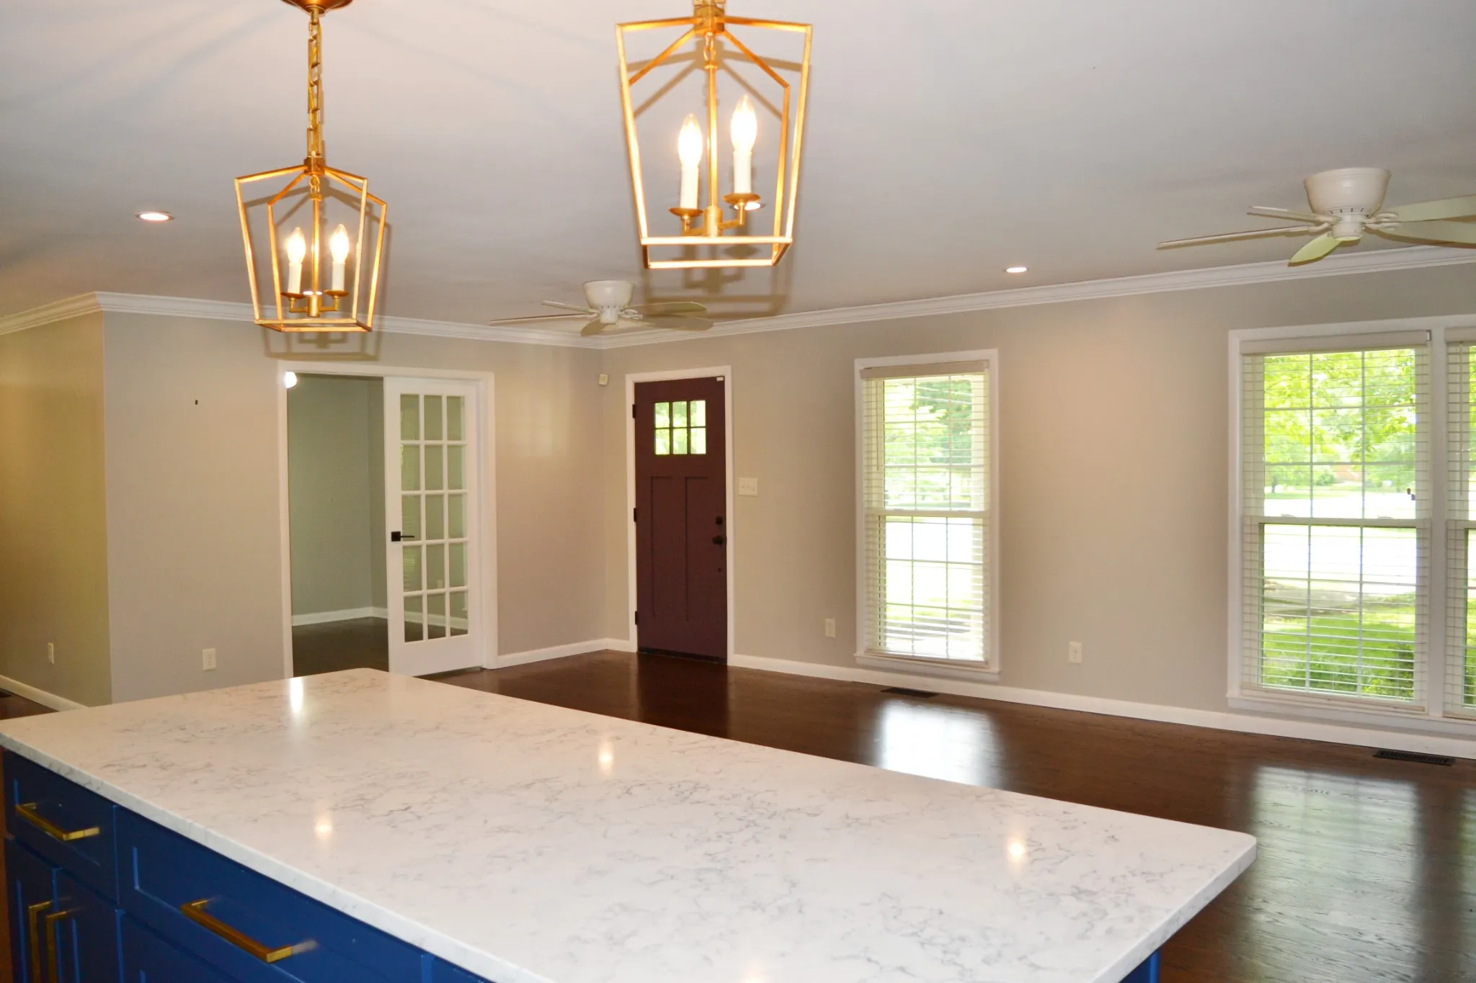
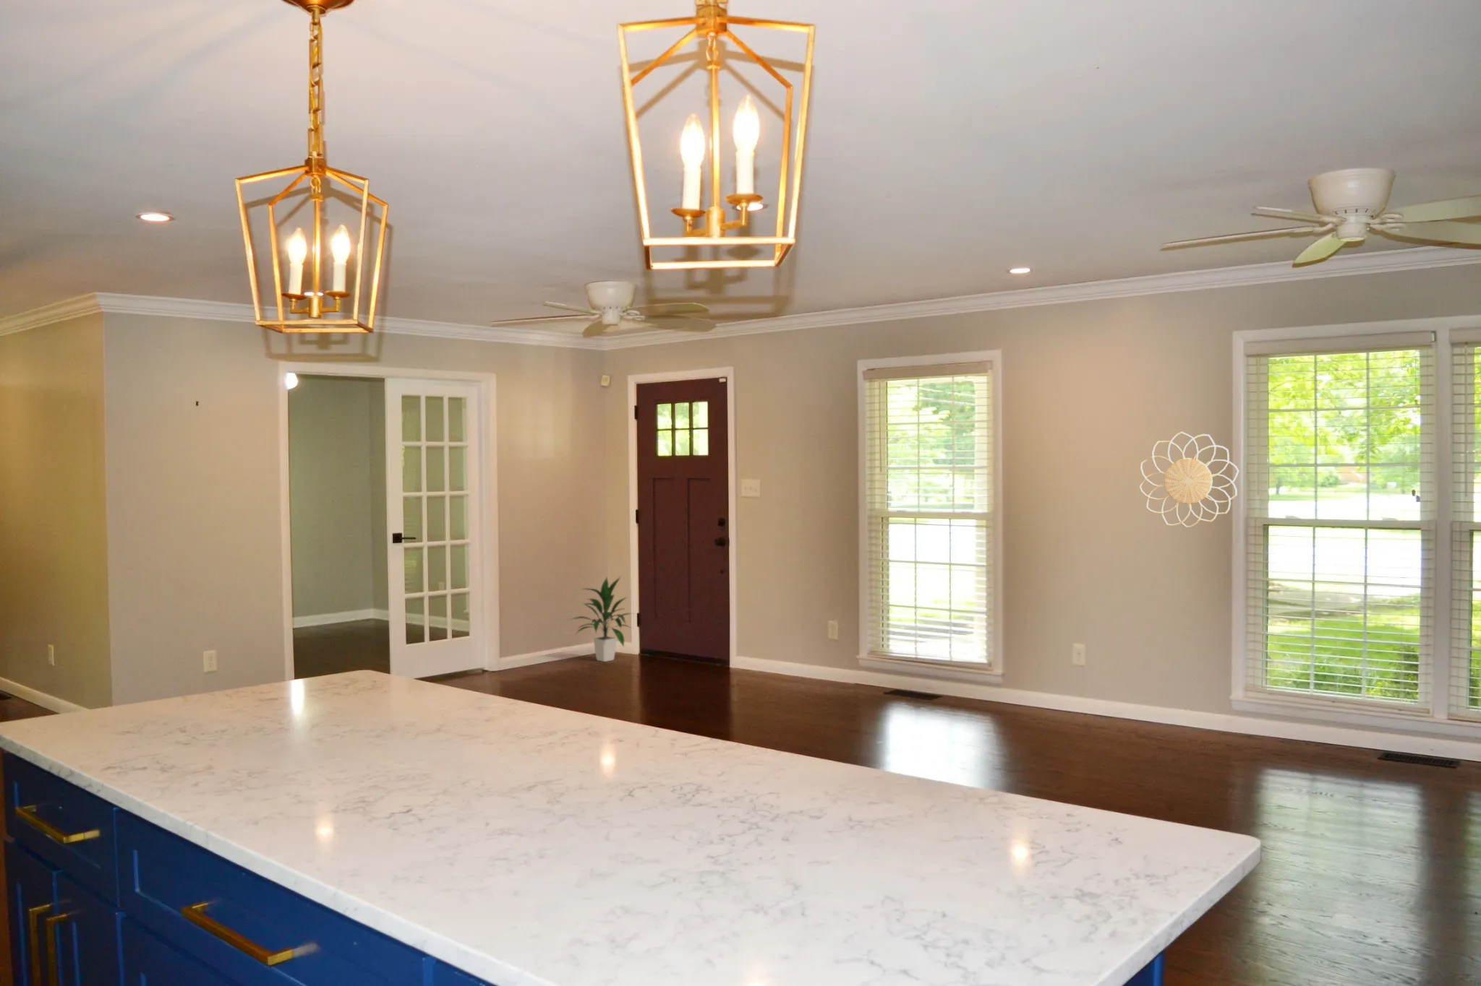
+ indoor plant [570,576,634,662]
+ decorative wall piece [1139,431,1240,528]
